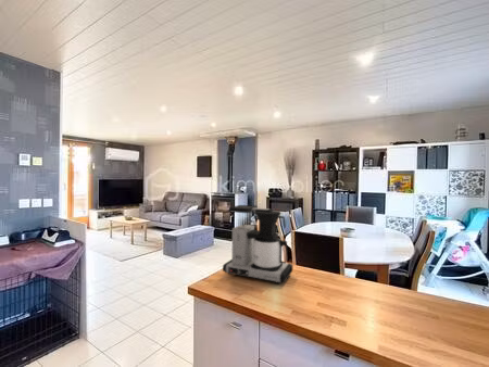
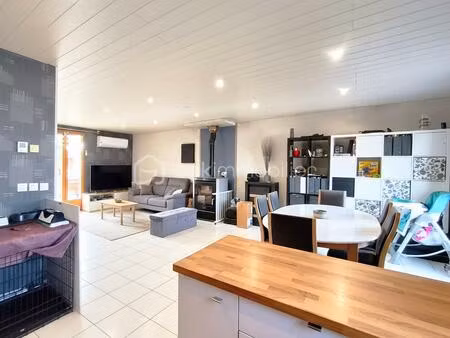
- coffee maker [222,204,293,284]
